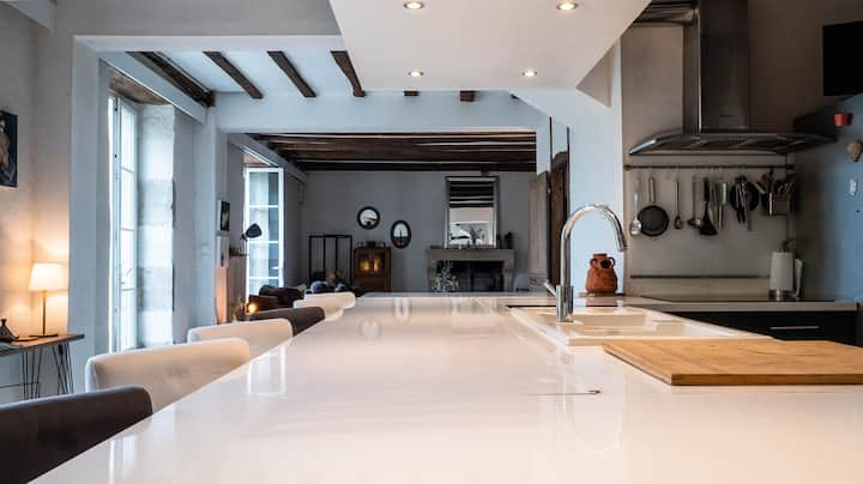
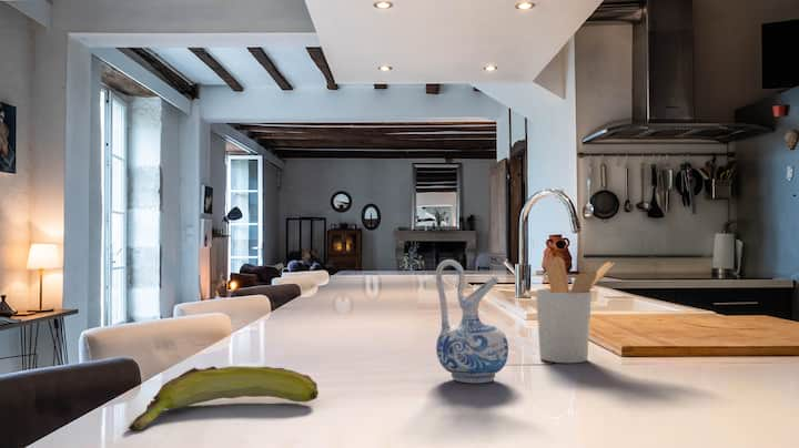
+ utensil holder [535,255,617,364]
+ banana [128,365,320,431]
+ ceramic pitcher [435,258,509,384]
